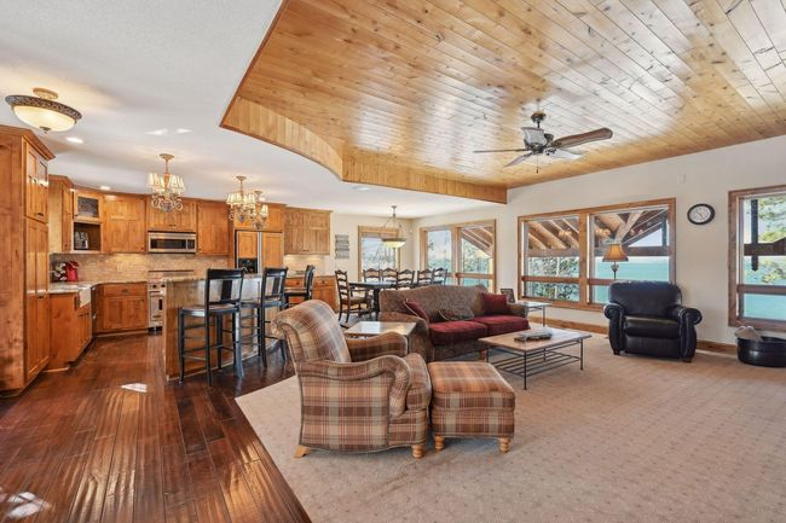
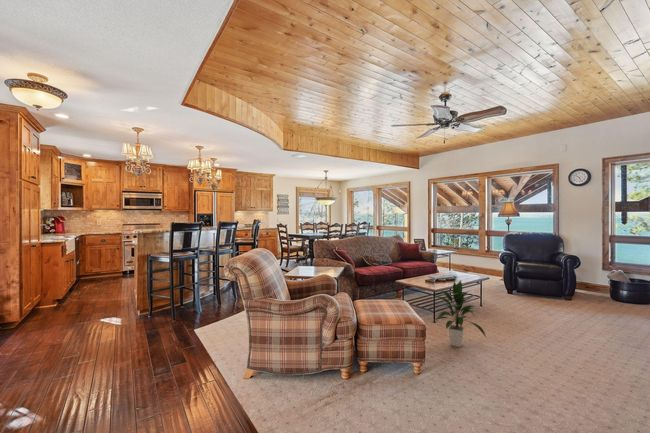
+ indoor plant [433,279,488,348]
